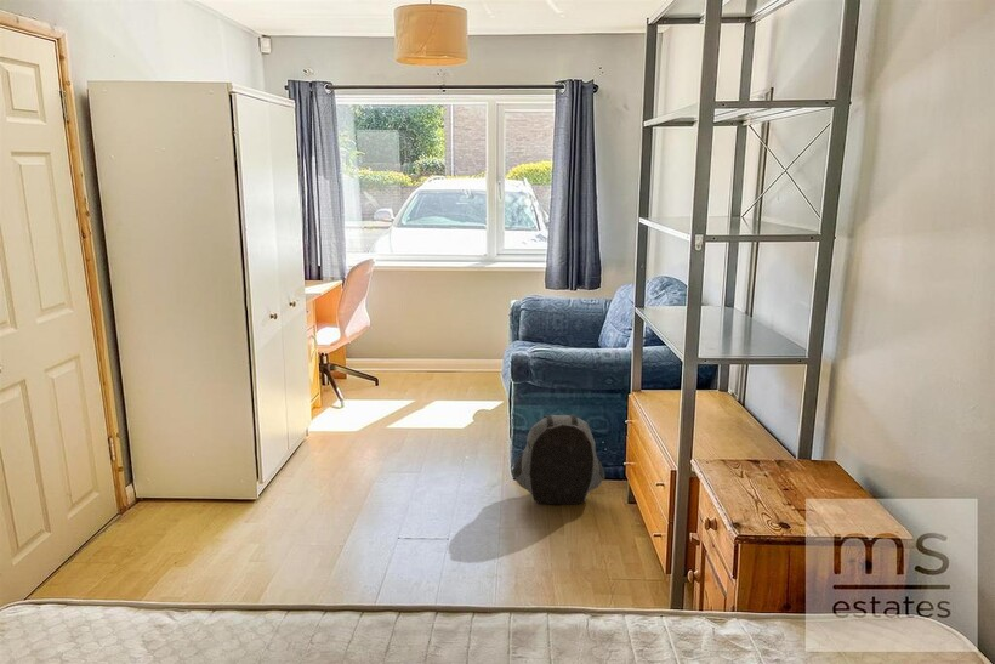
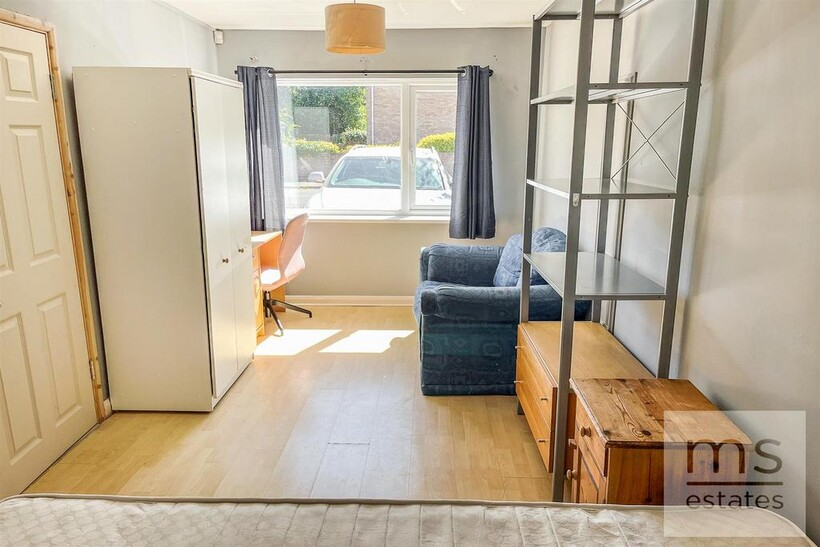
- backpack [512,413,605,505]
